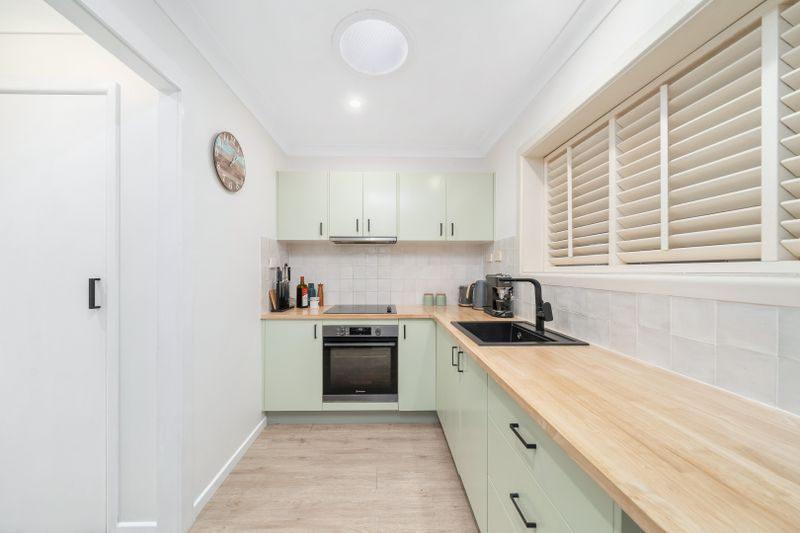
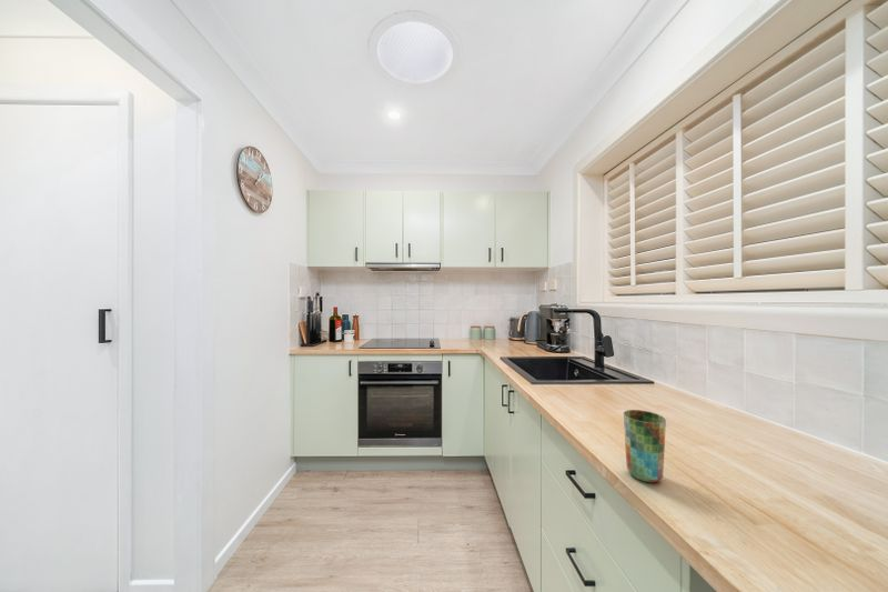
+ cup [623,409,667,484]
